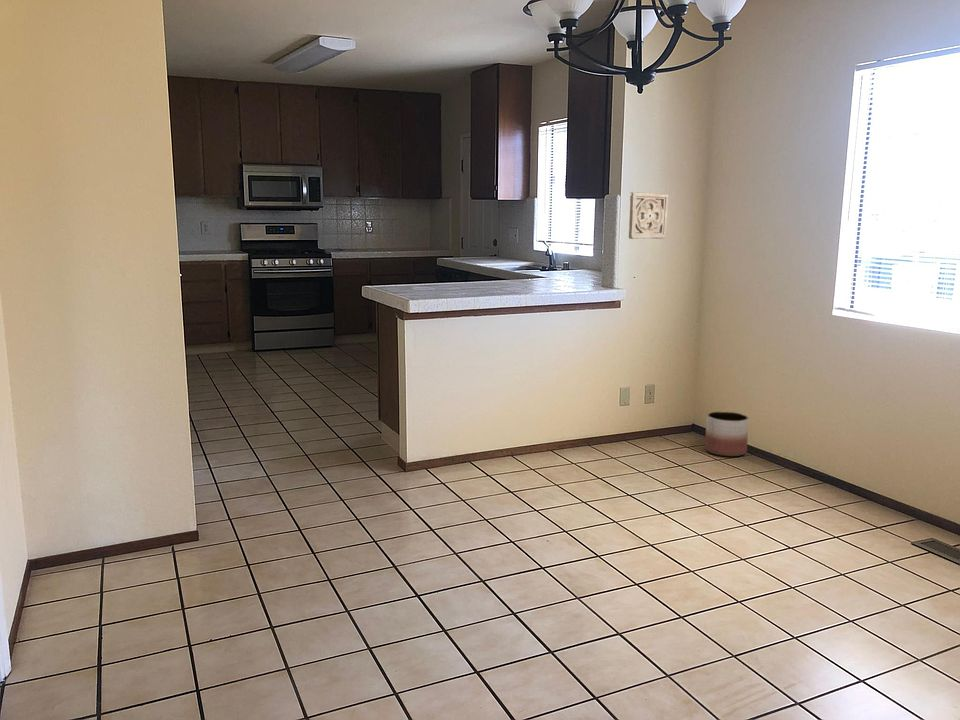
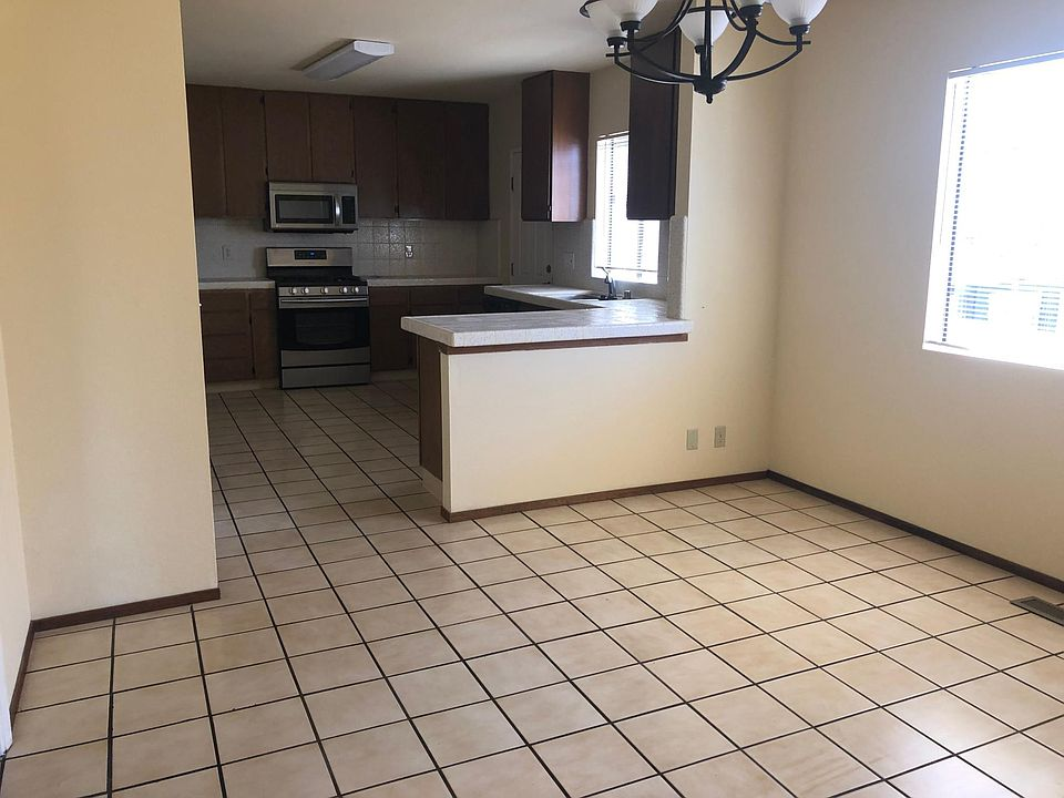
- planter [704,410,750,457]
- wall ornament [628,191,670,240]
